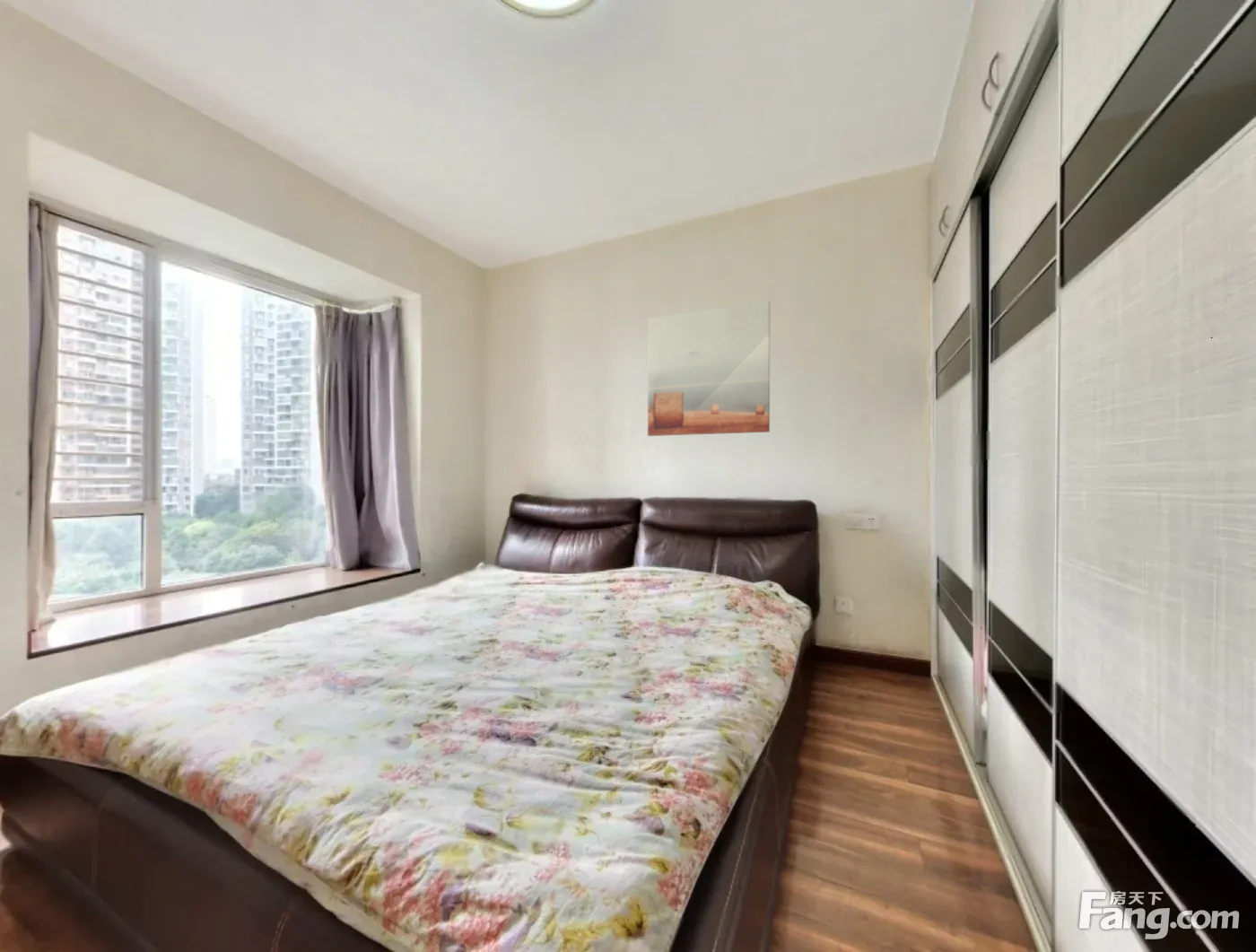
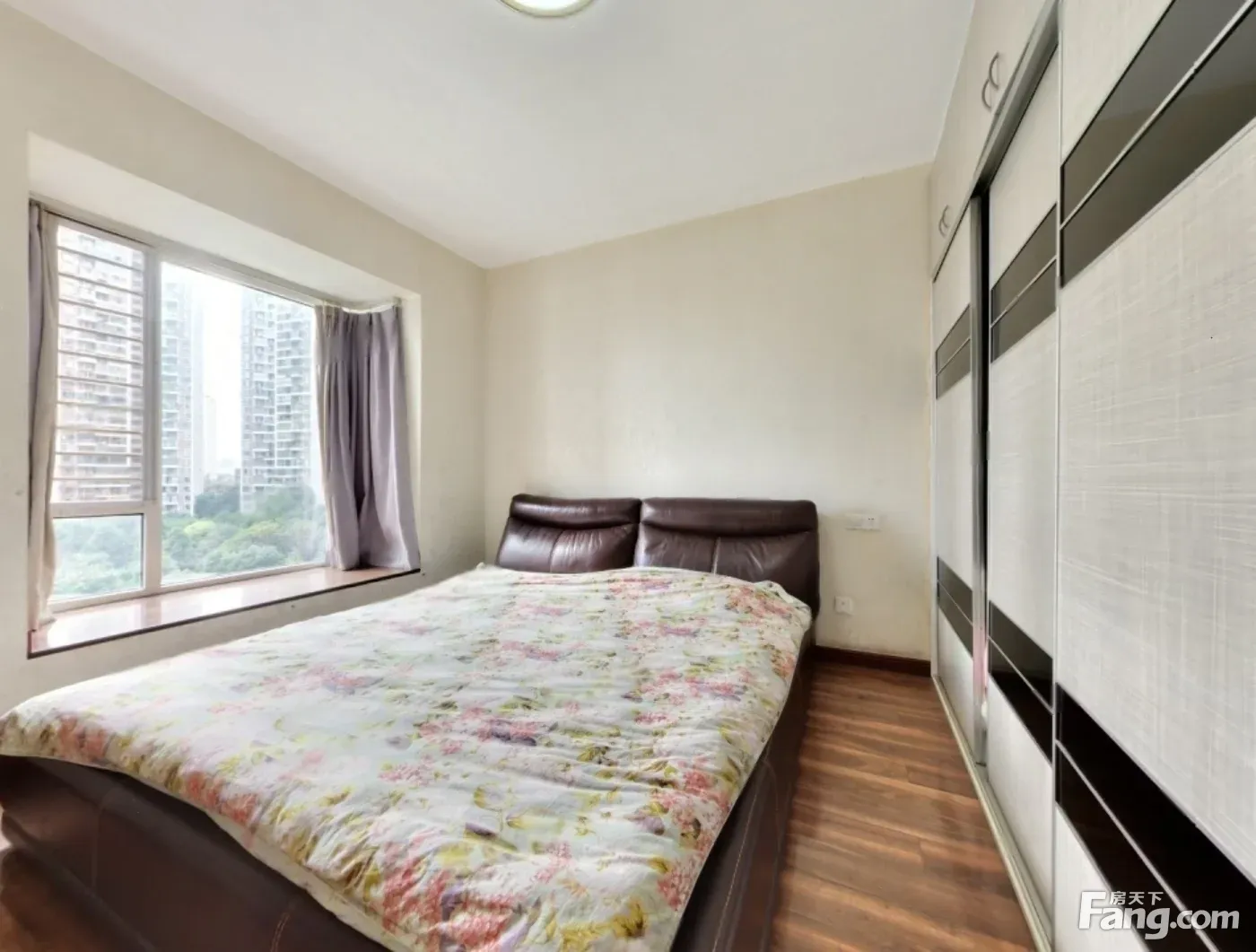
- wall art [647,300,772,437]
